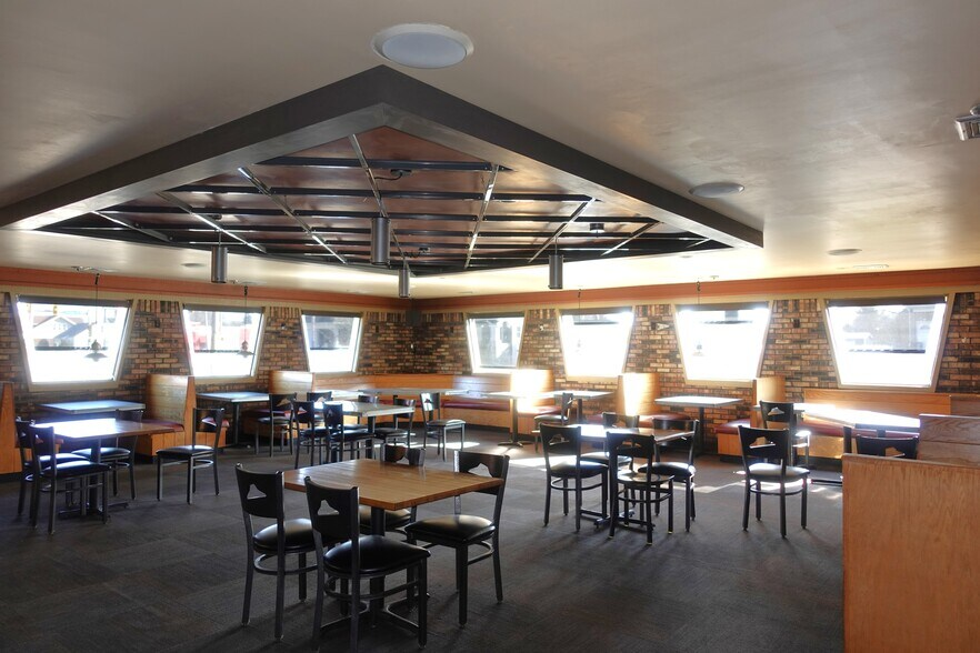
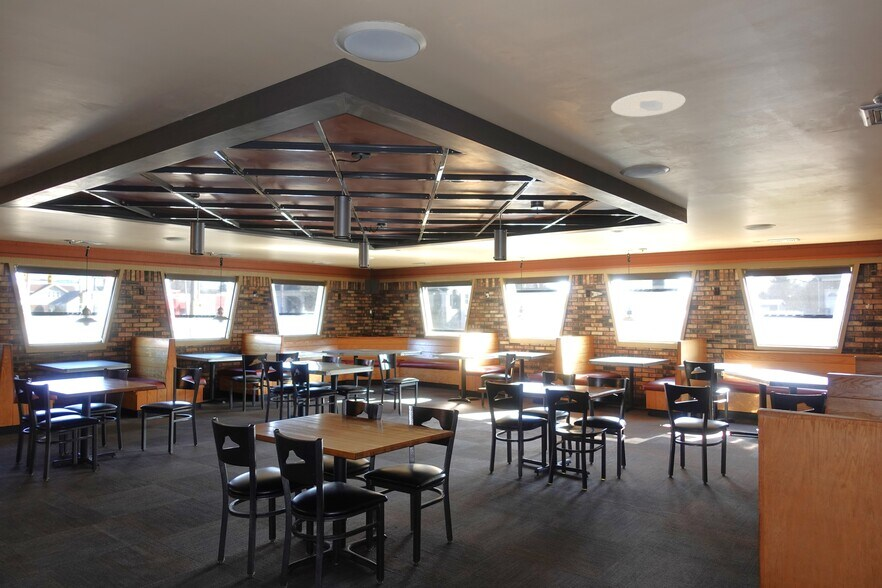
+ recessed light [610,90,686,118]
